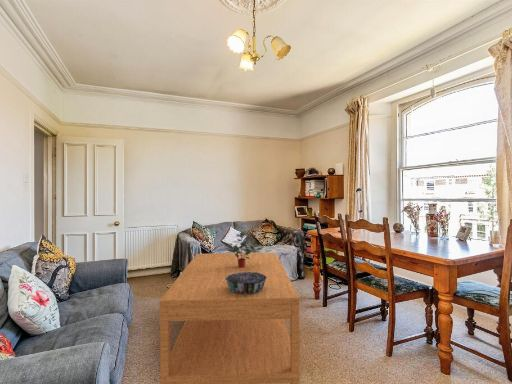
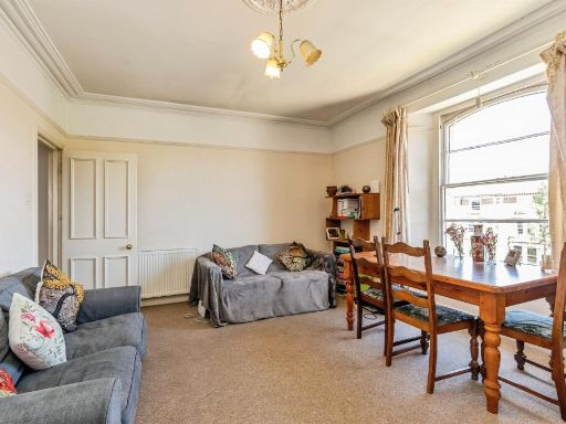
- decorative bowl [225,272,267,294]
- coffee table [158,252,301,384]
- potted plant [226,230,264,268]
